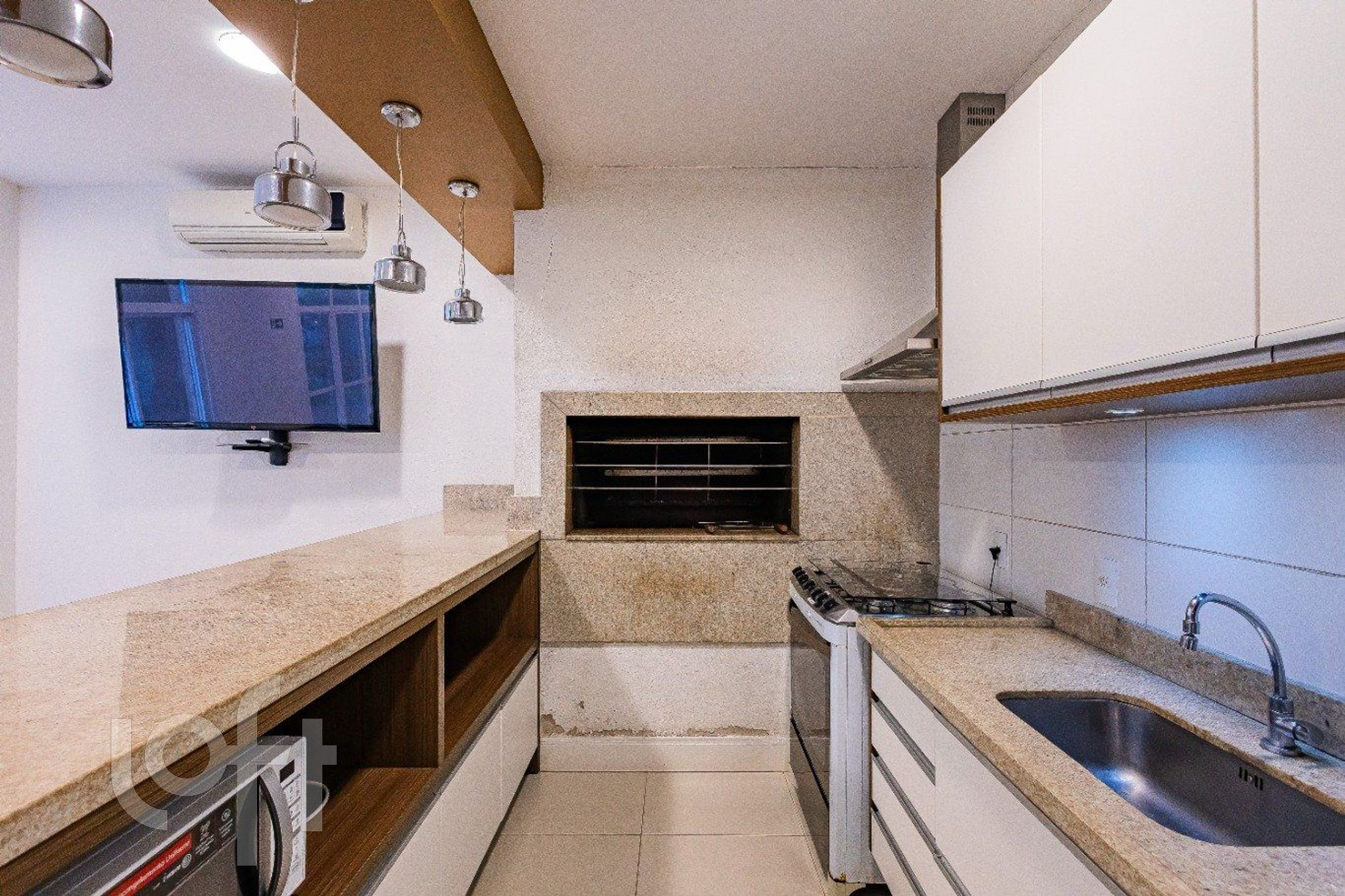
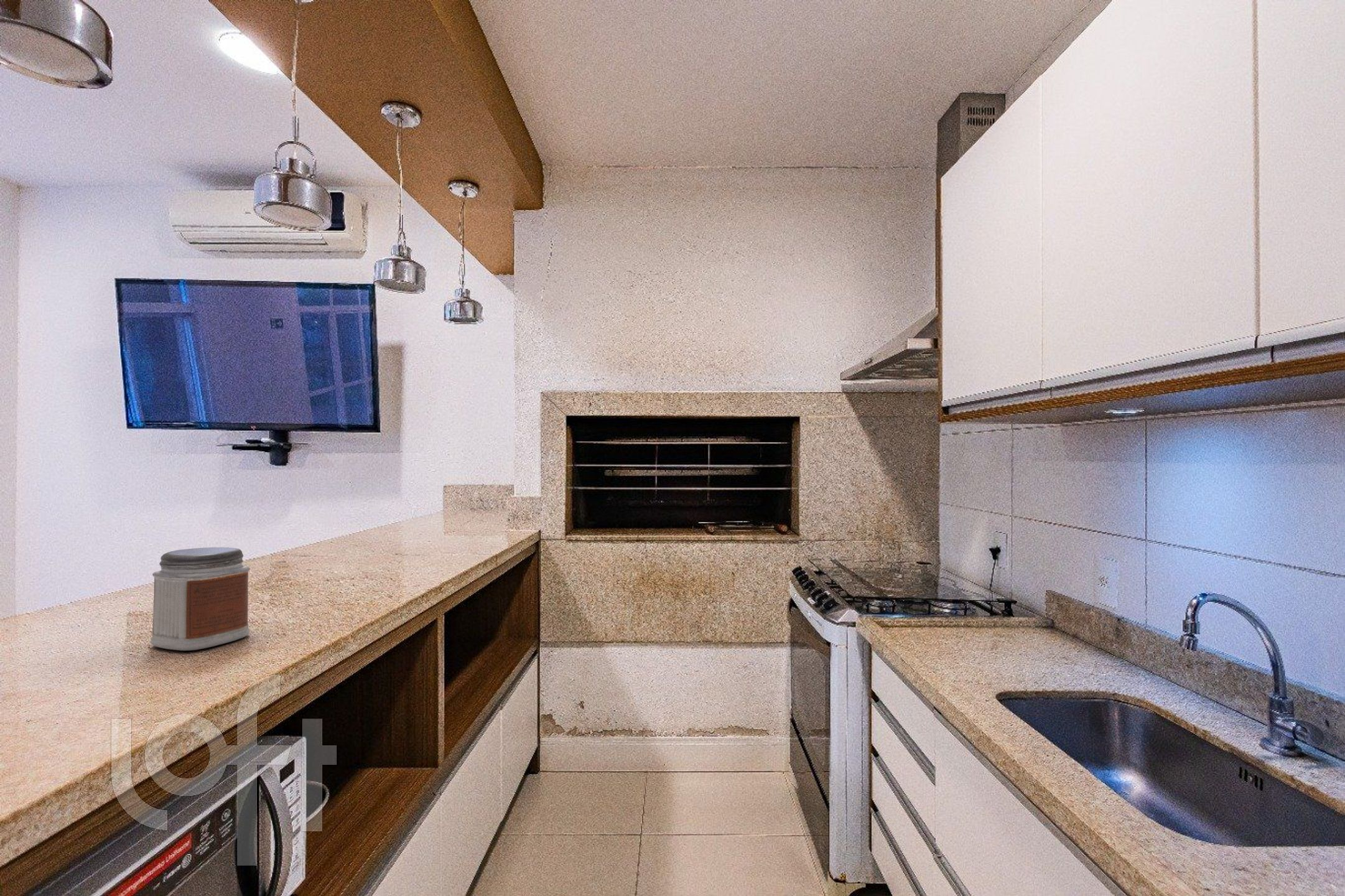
+ jar [150,546,251,651]
